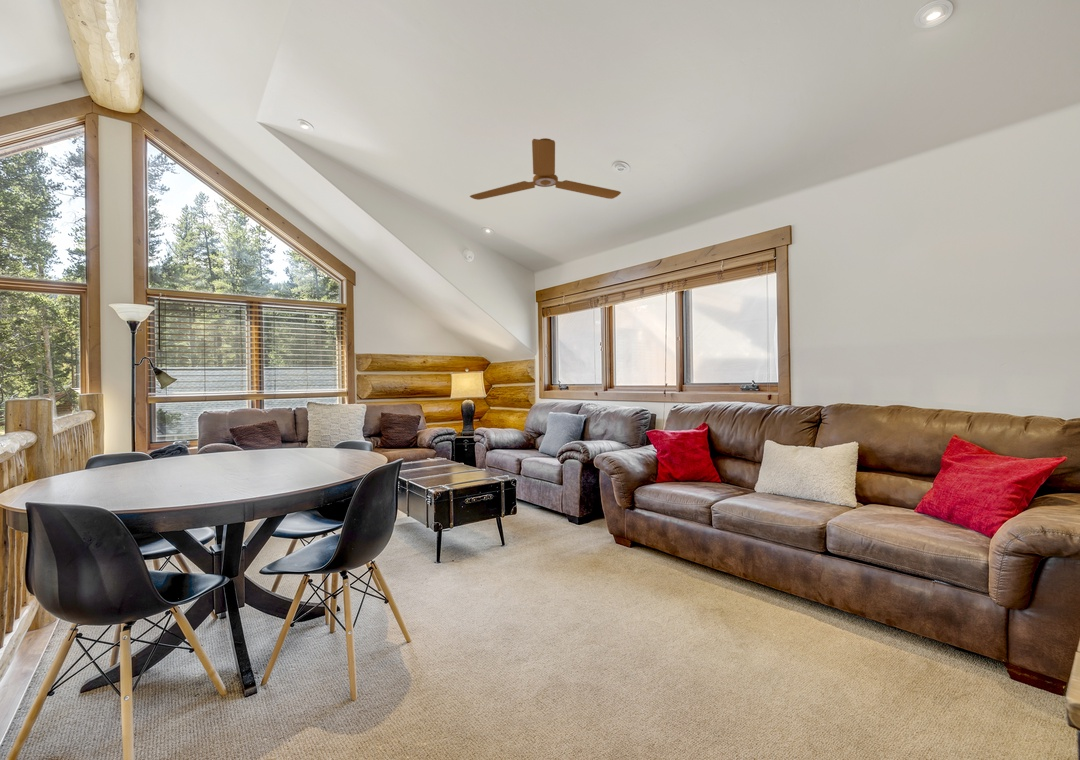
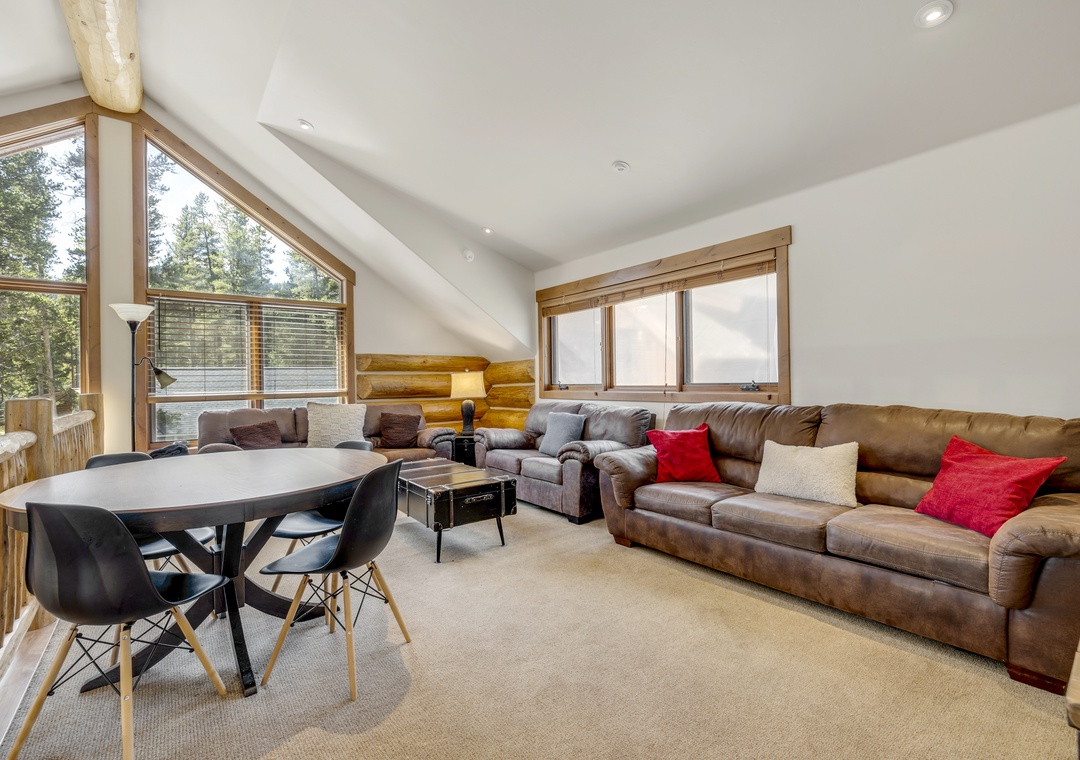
- ceiling fan [469,137,622,201]
